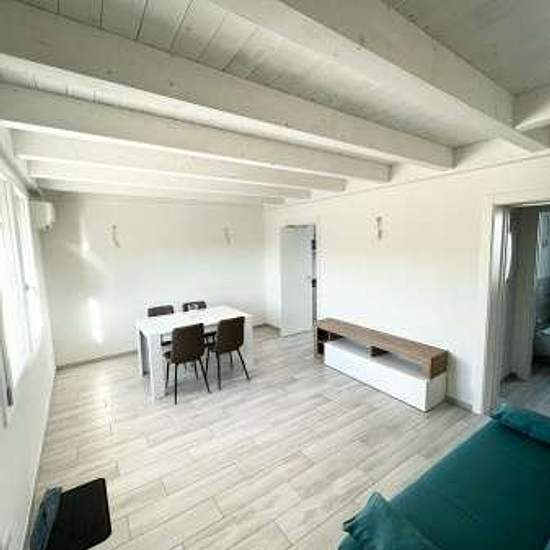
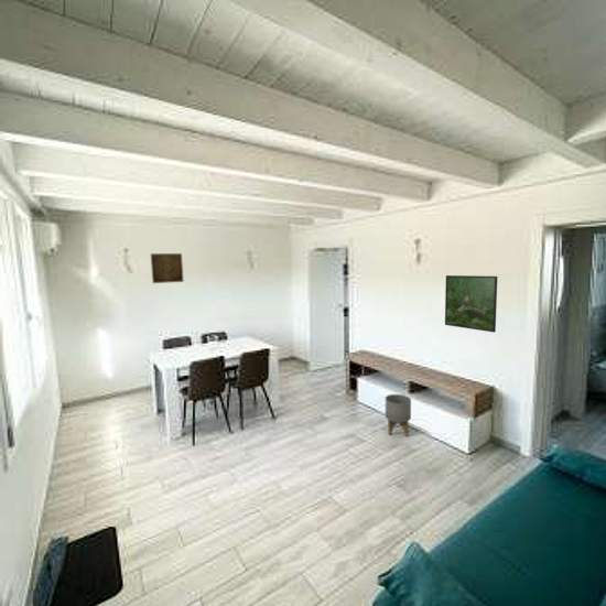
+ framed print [444,274,499,334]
+ wall art [150,252,185,284]
+ planter [385,393,412,437]
